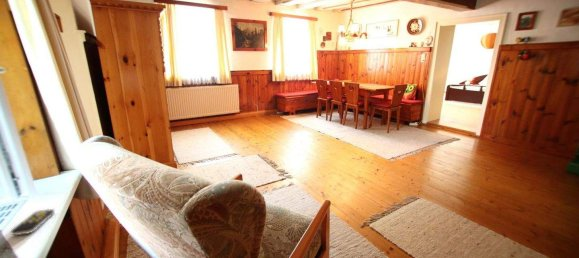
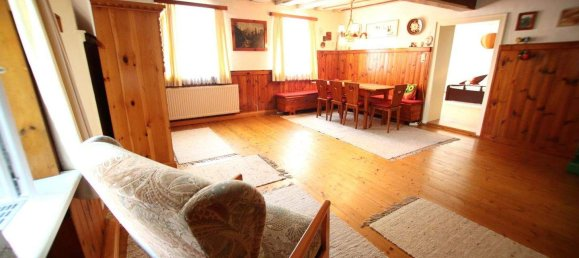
- remote control [10,208,56,236]
